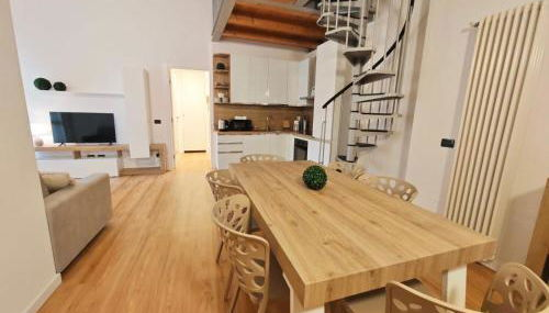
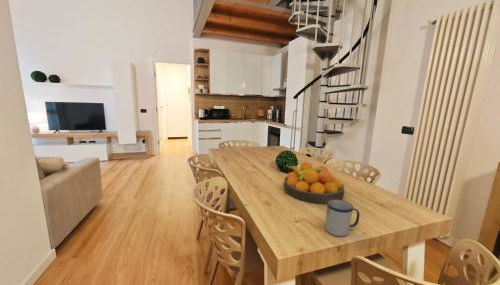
+ fruit bowl [283,161,345,205]
+ mug [325,199,360,237]
